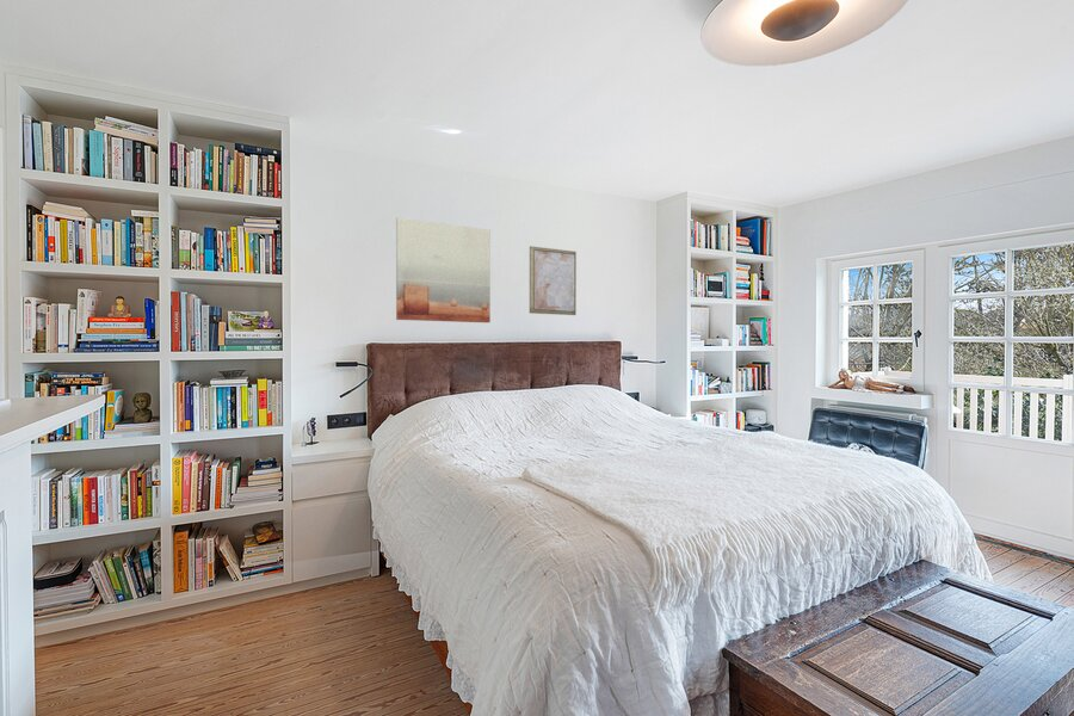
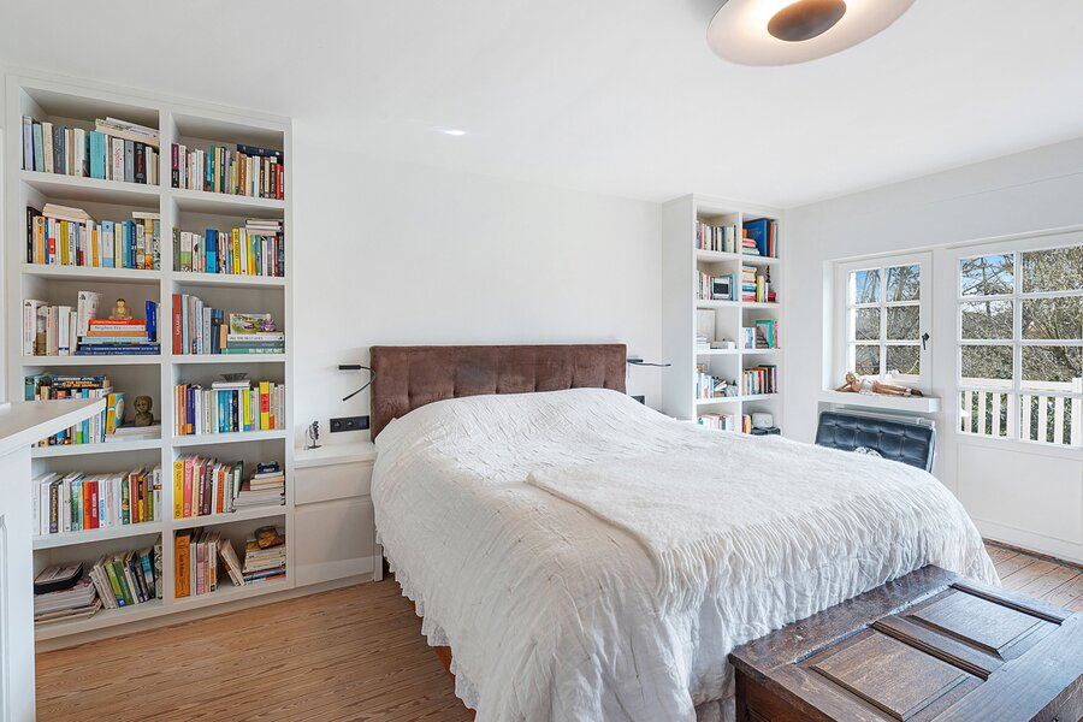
- wall art [395,217,492,323]
- wall art [529,245,578,316]
